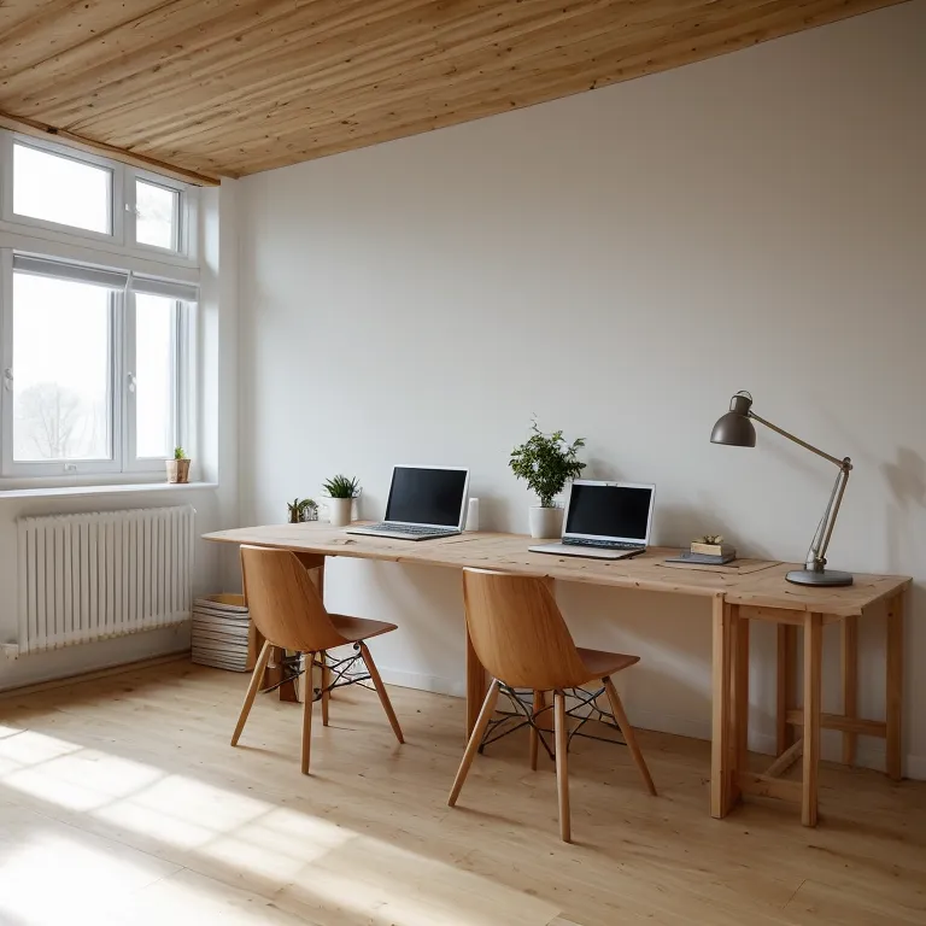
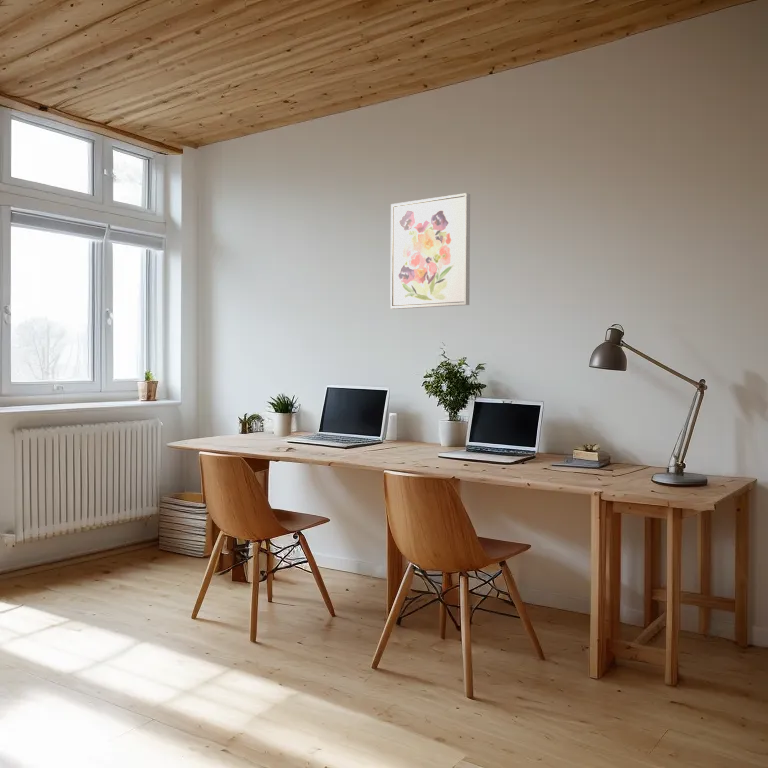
+ wall art [389,192,471,310]
